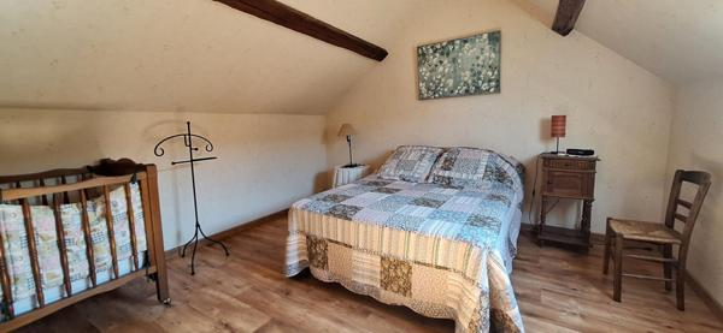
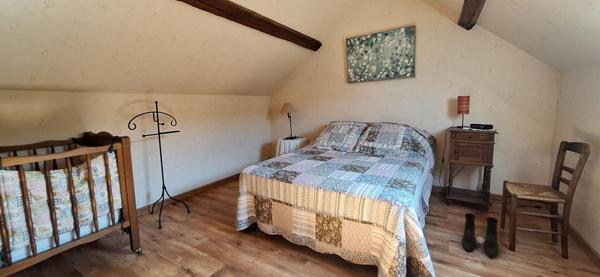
+ boots [461,212,500,259]
